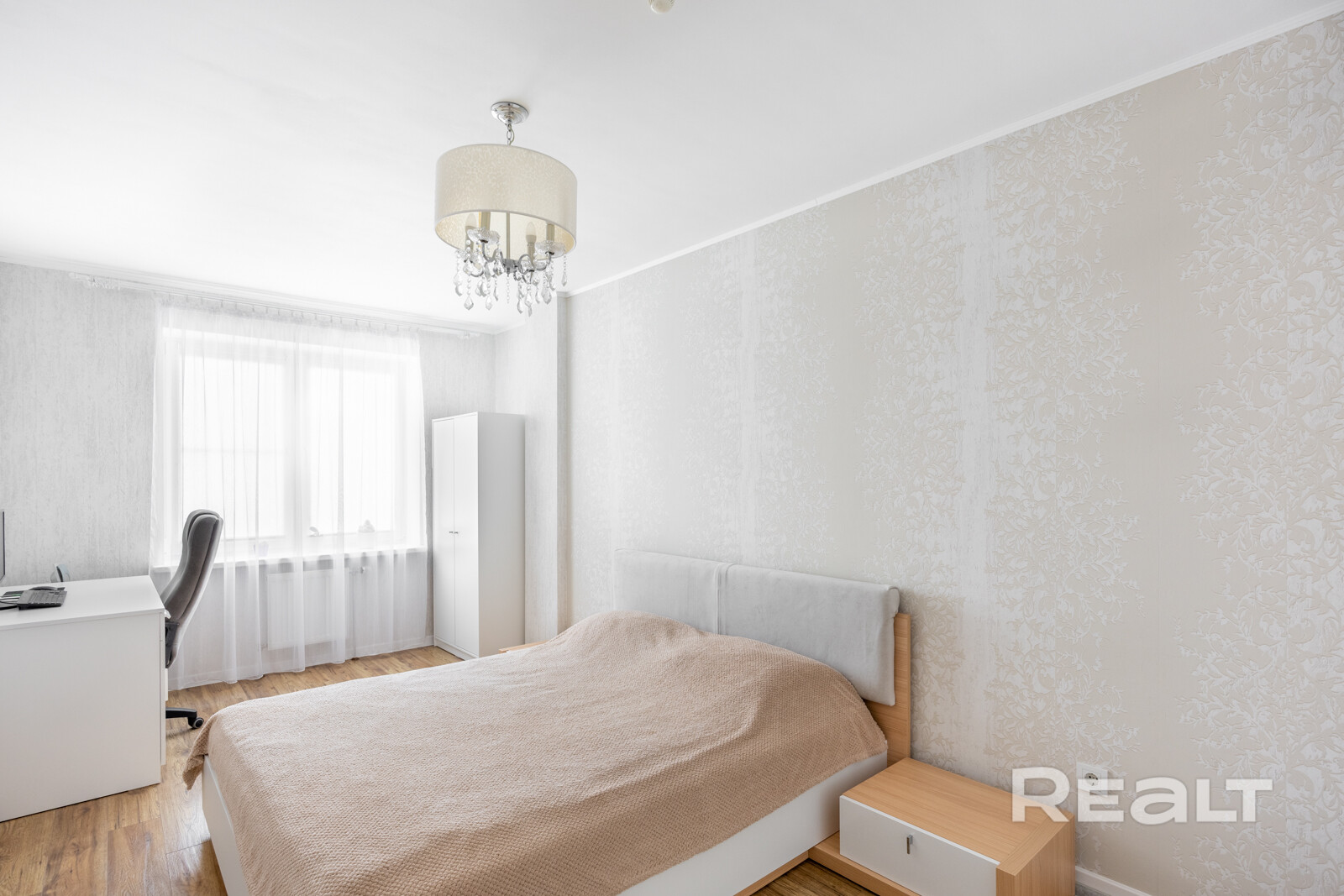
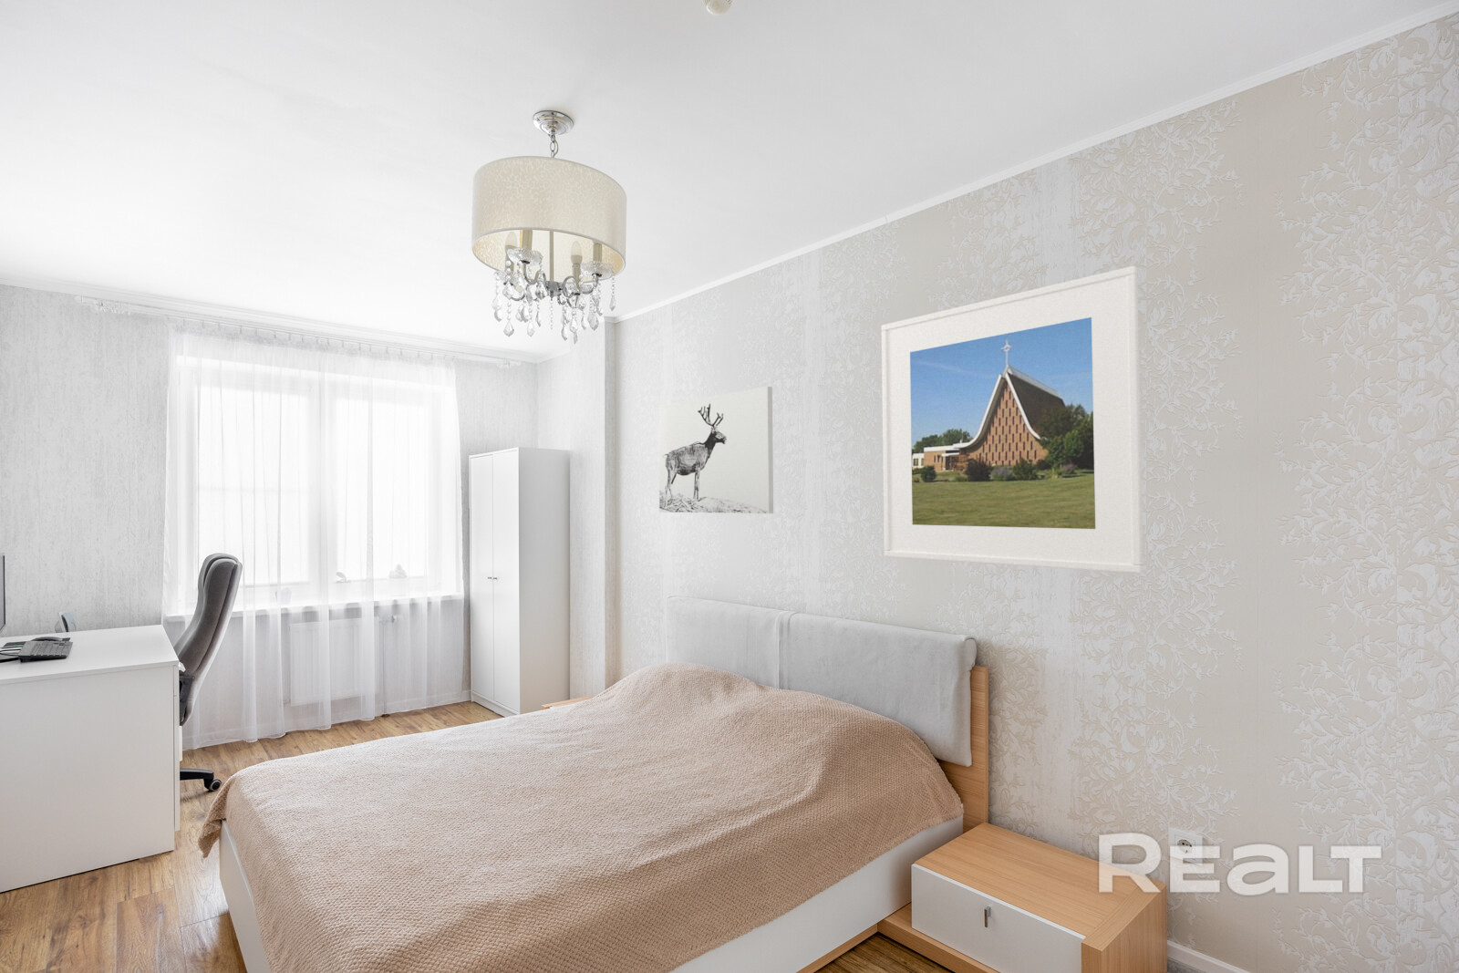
+ wall art [658,386,774,515]
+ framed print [880,265,1144,574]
